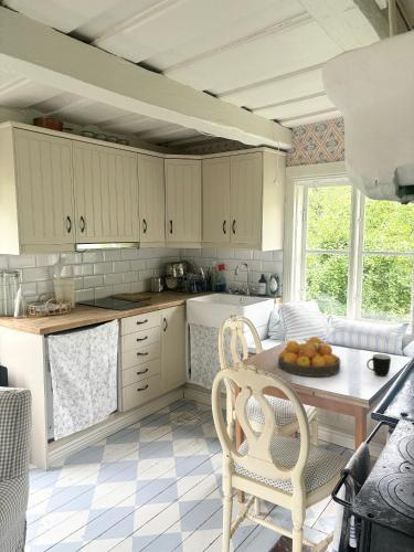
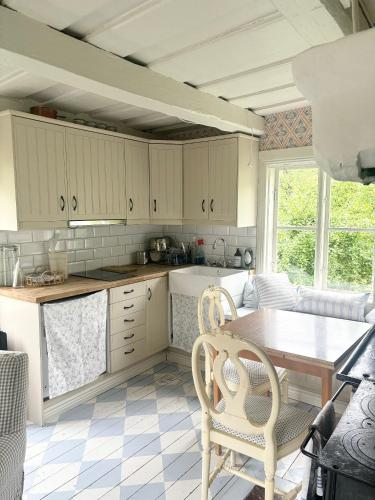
- mug [365,353,392,378]
- fruit bowl [277,336,341,378]
